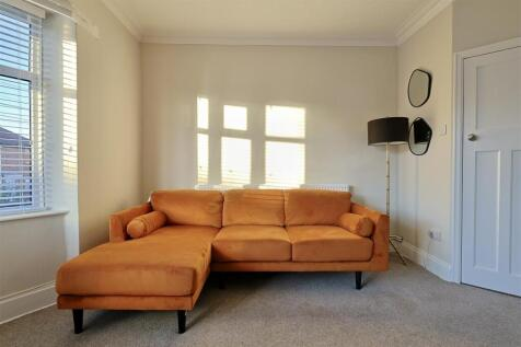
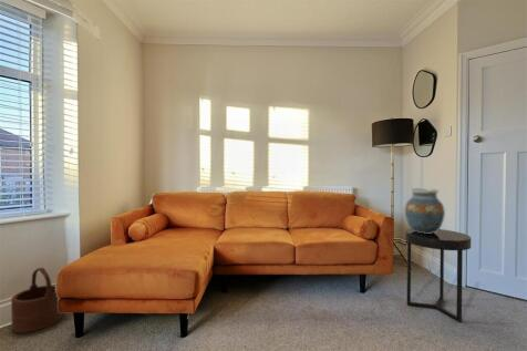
+ wooden bucket [10,267,63,334]
+ side table [404,228,472,323]
+ vase [404,188,446,234]
